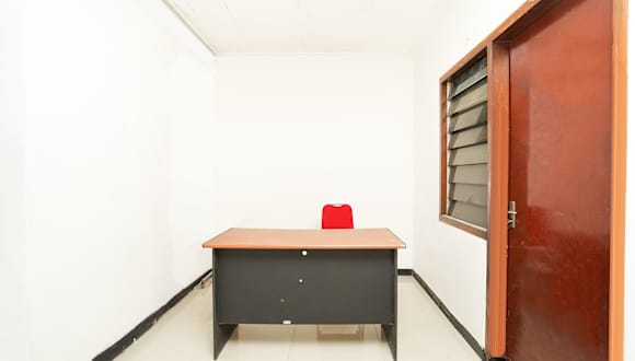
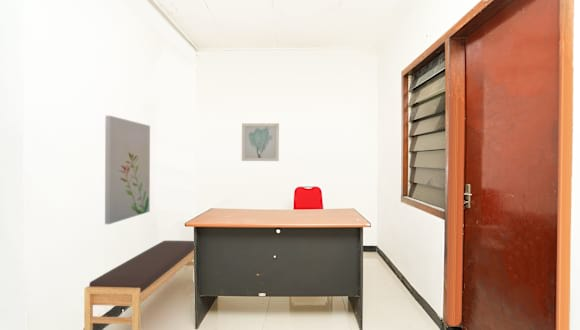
+ wall art [104,115,151,225]
+ wall art [241,122,280,162]
+ bench [83,240,195,330]
